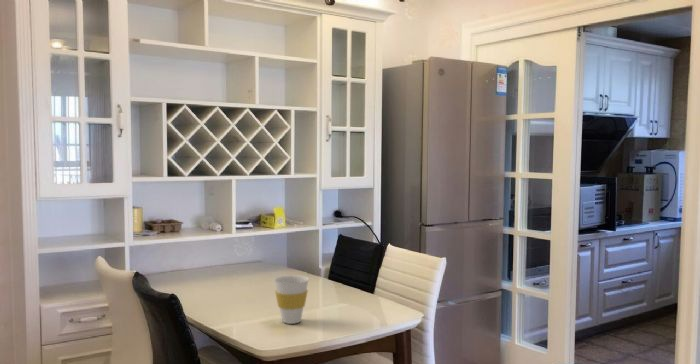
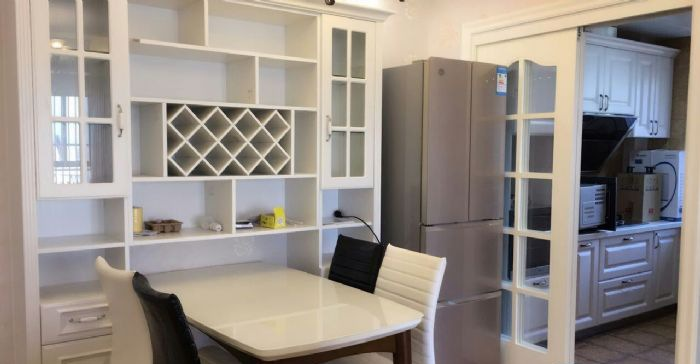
- cup [273,274,310,325]
